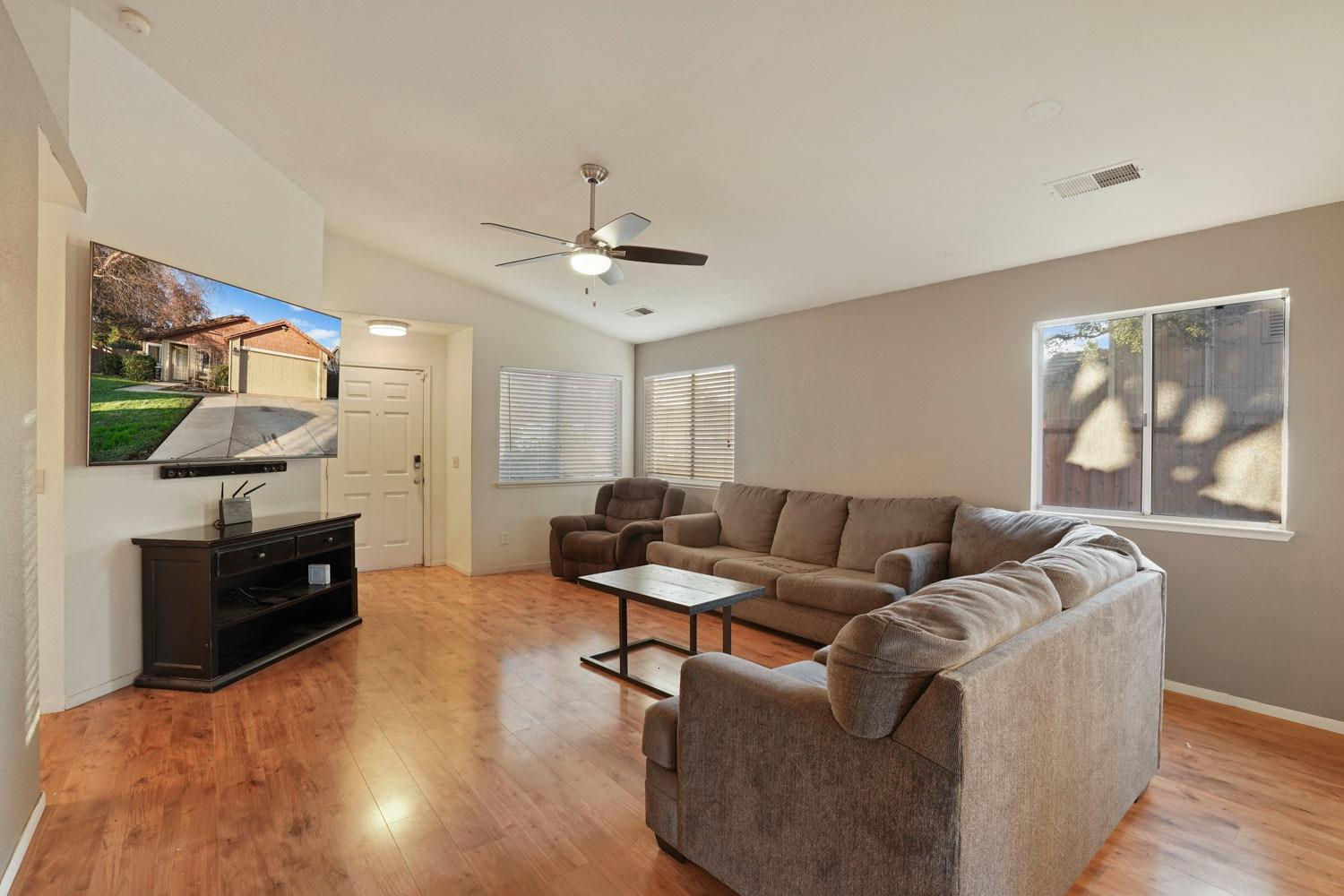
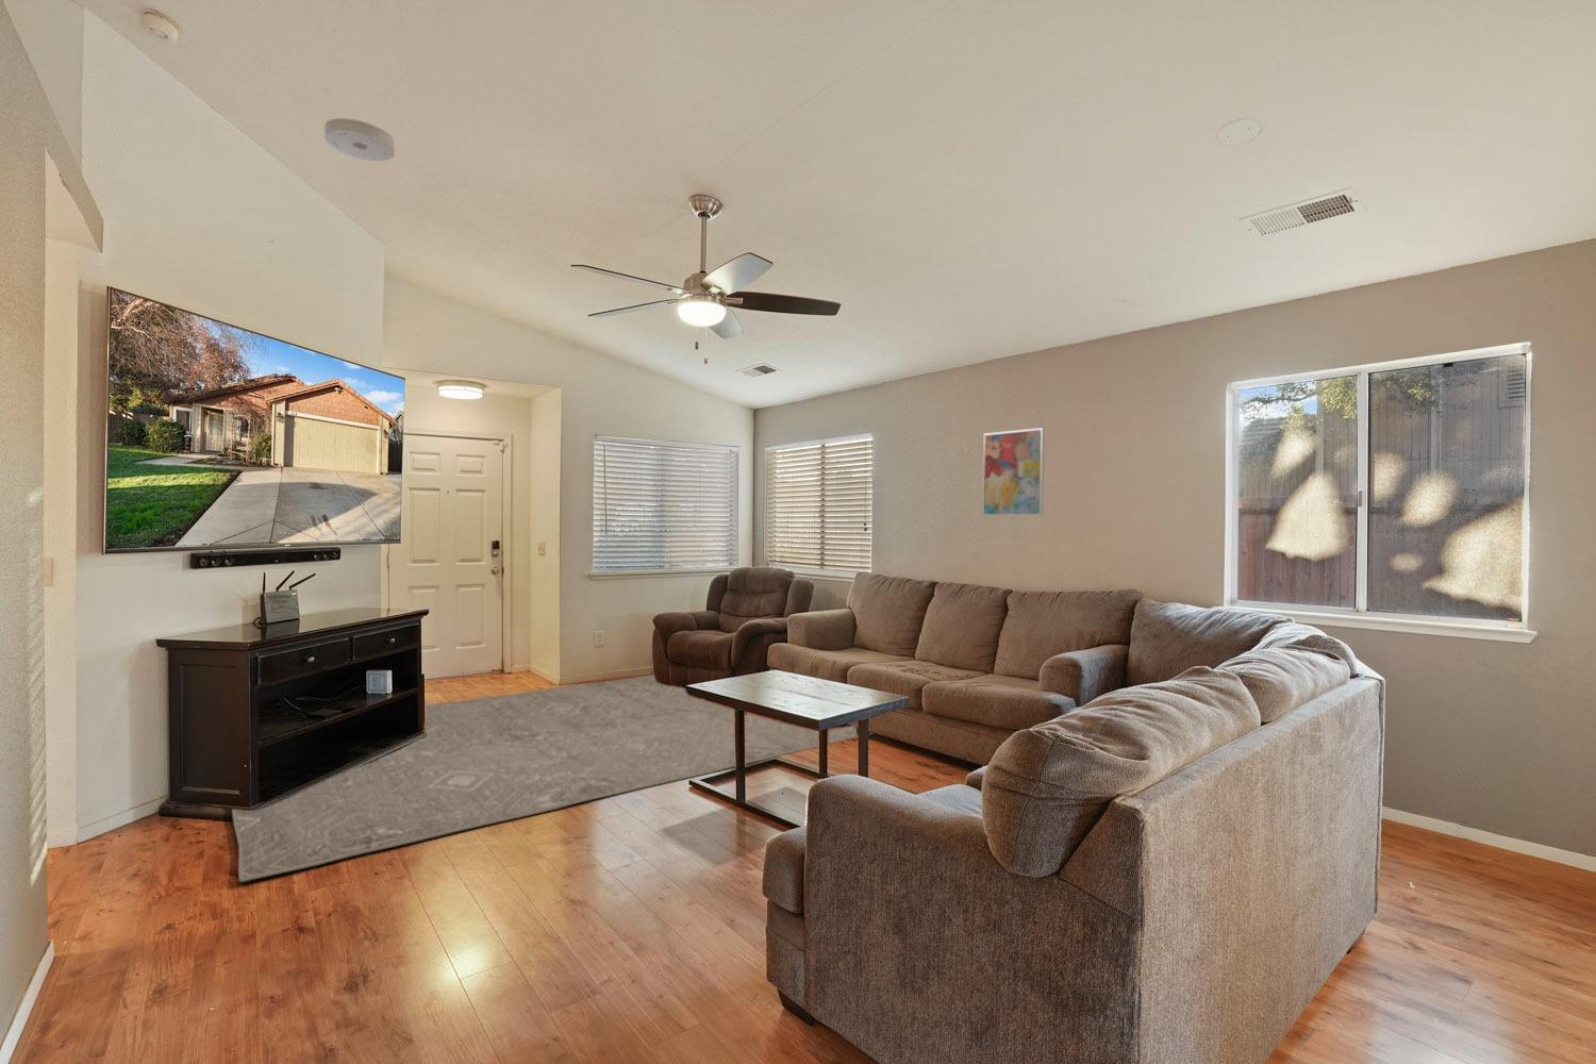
+ smoke detector [323,118,395,162]
+ rug [230,674,874,884]
+ wall art [982,426,1046,517]
